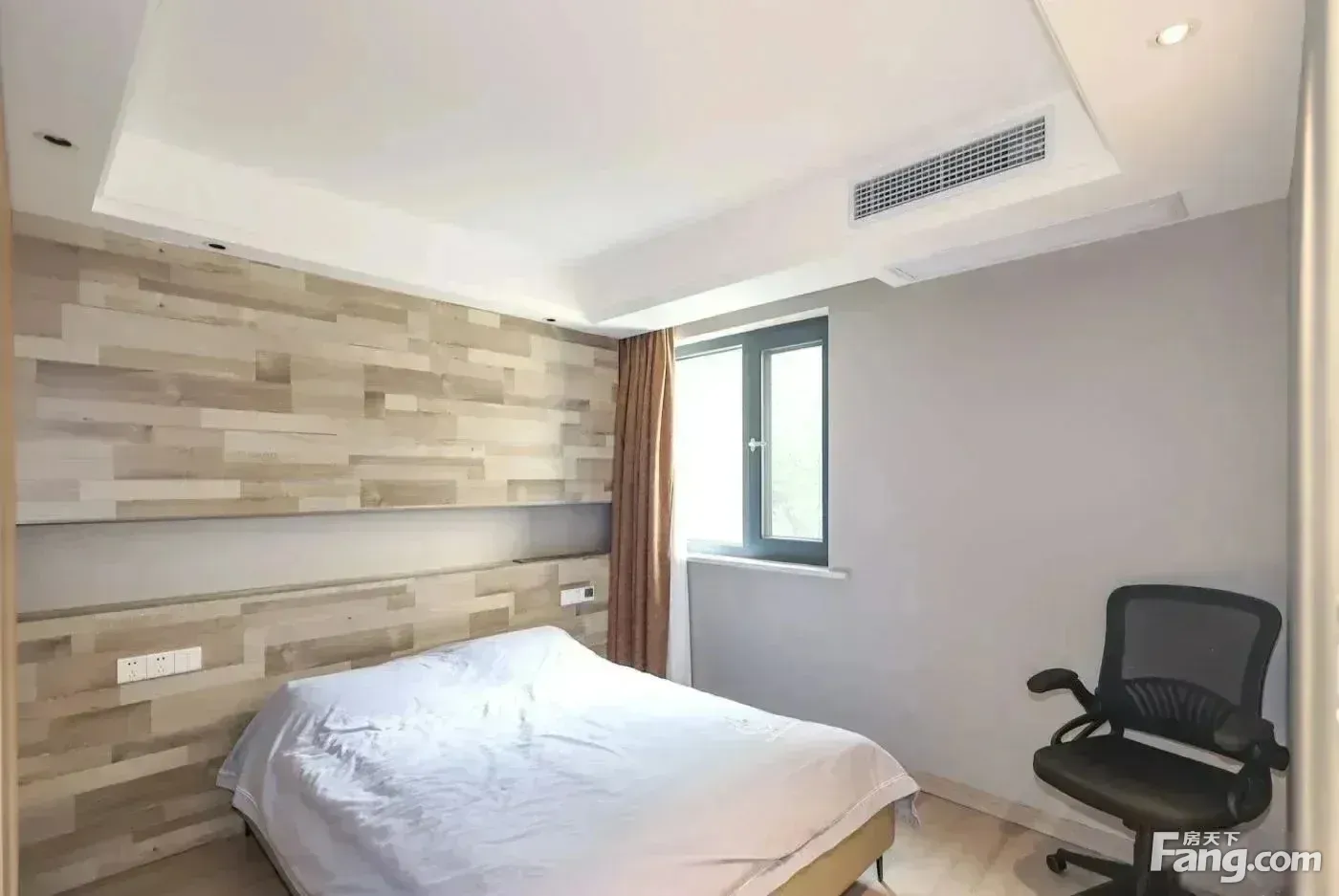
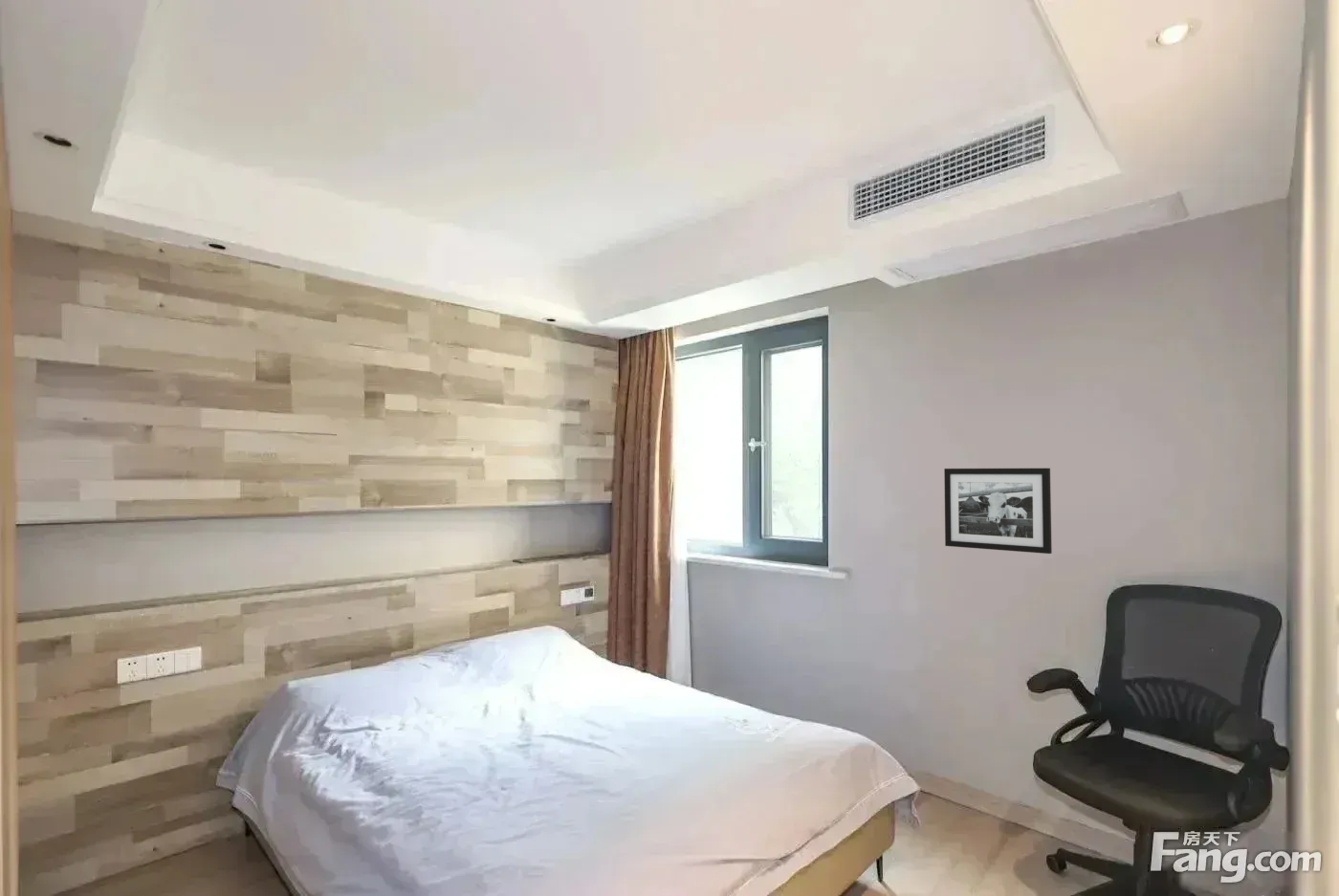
+ picture frame [943,468,1053,555]
